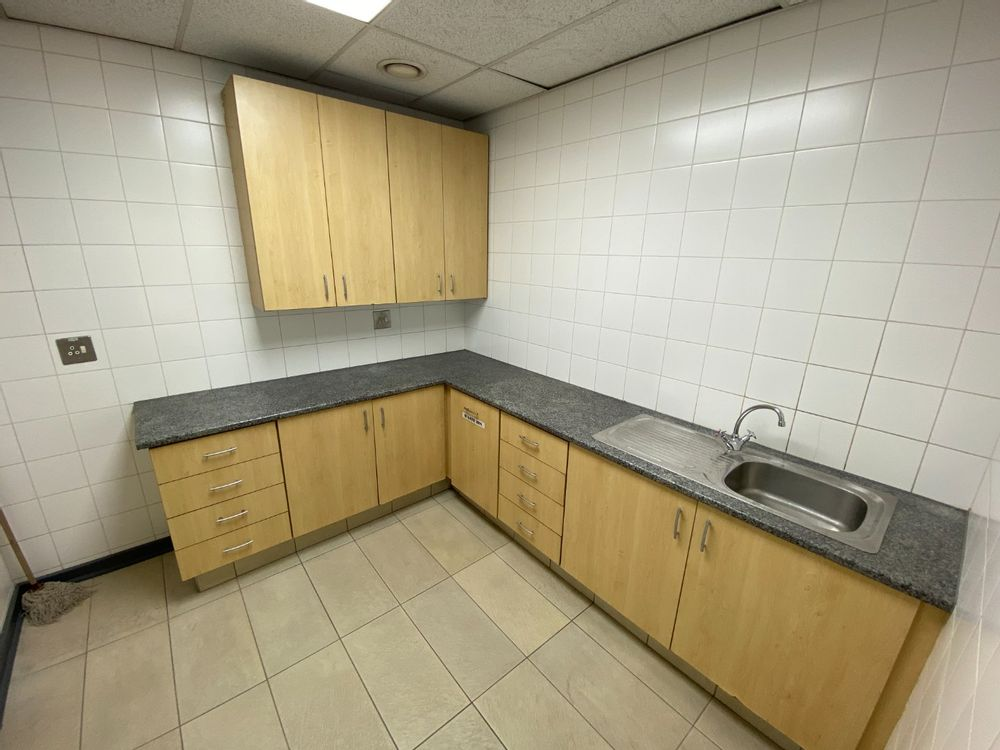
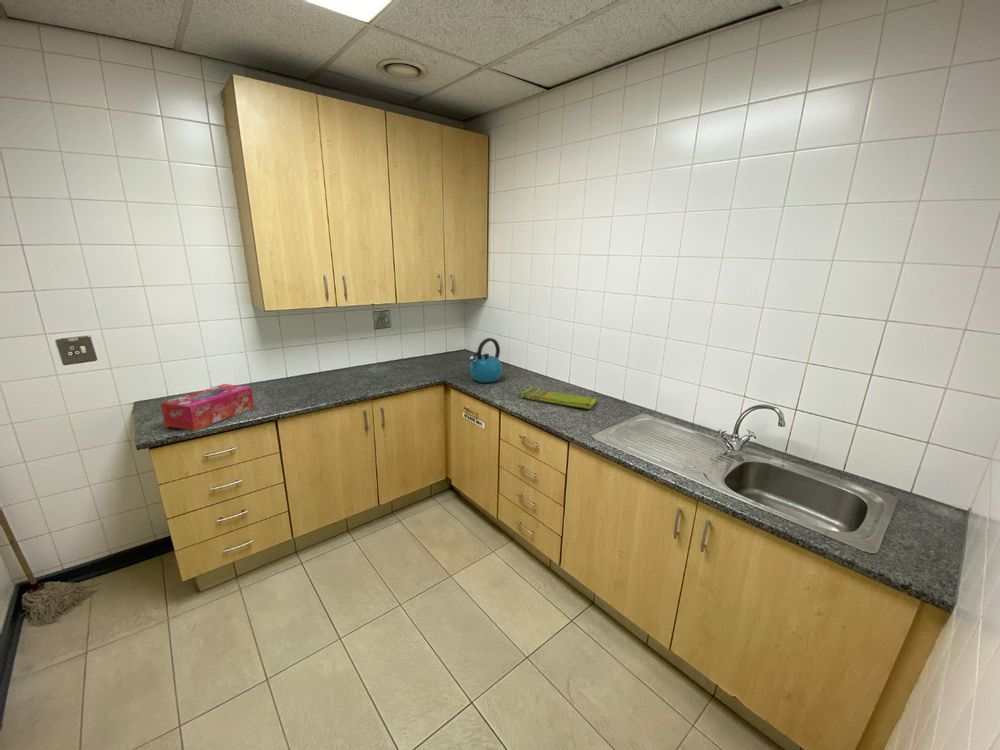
+ dish towel [520,386,598,410]
+ kettle [468,337,503,384]
+ tissue box [159,383,255,432]
